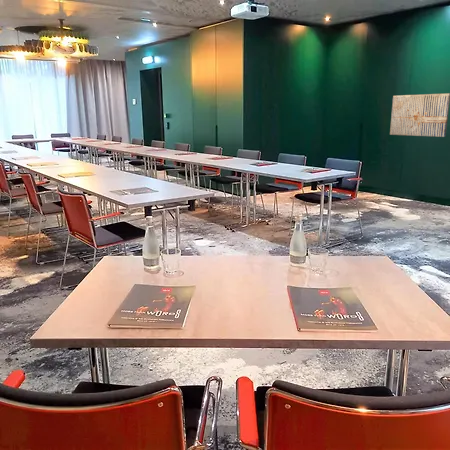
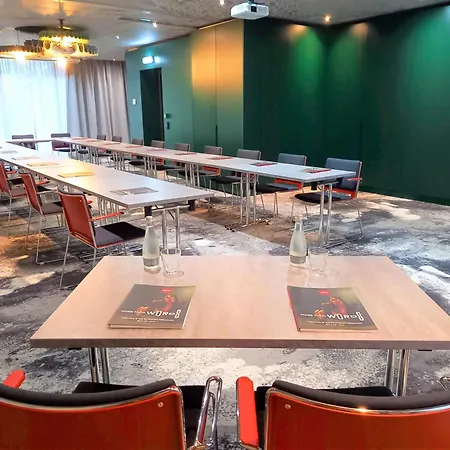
- wall art [389,92,450,138]
